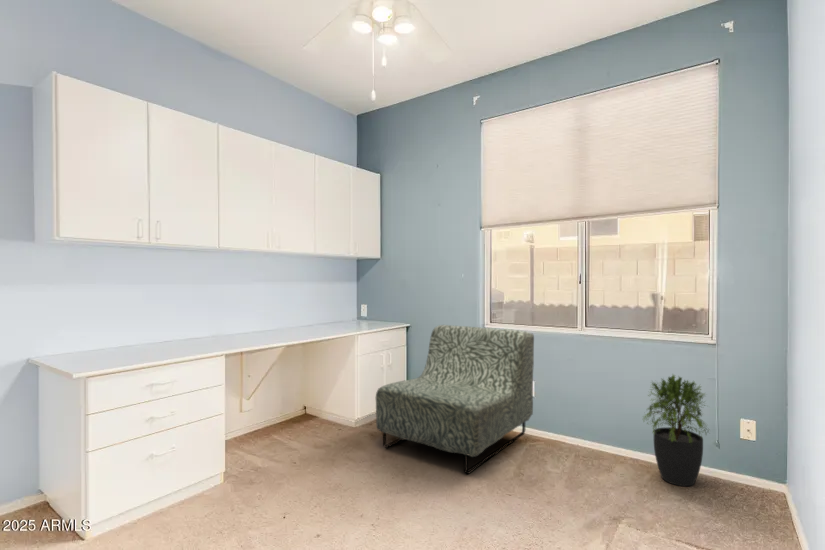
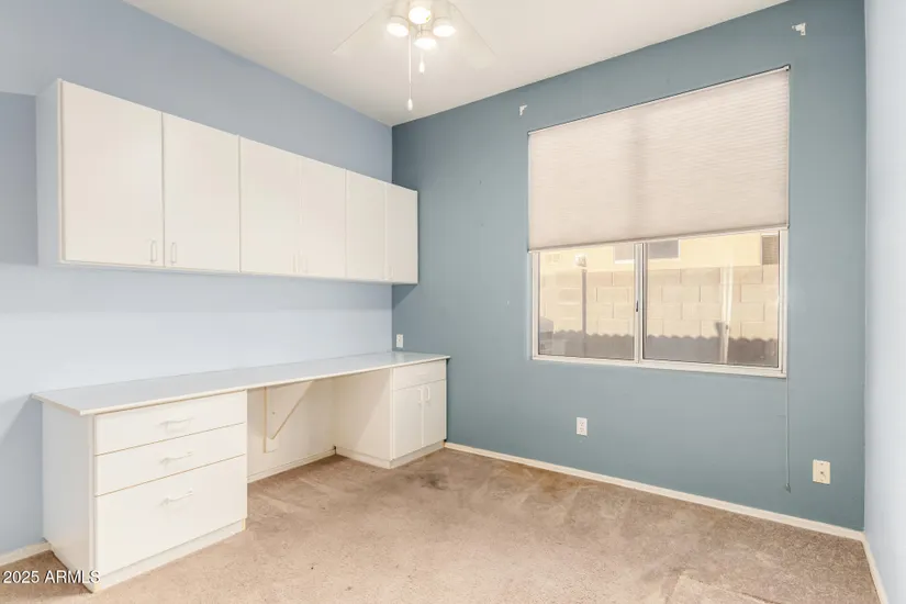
- potted plant [642,373,710,487]
- armchair [375,324,535,475]
